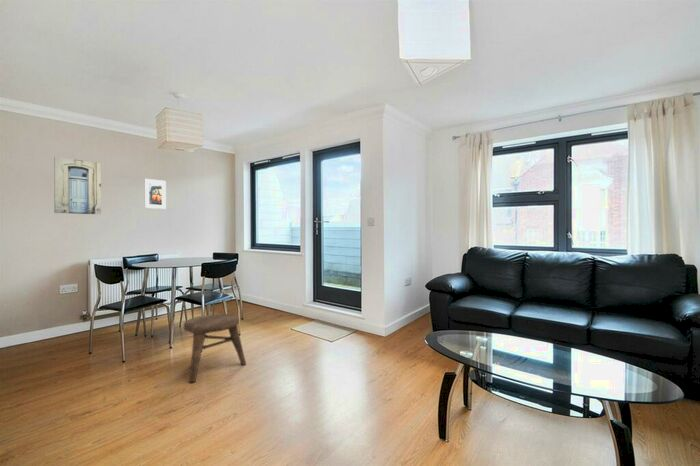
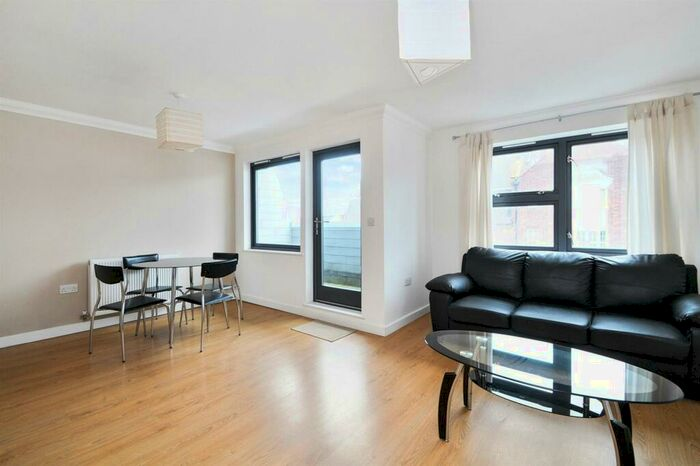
- wall art [53,156,102,215]
- stool [183,313,247,383]
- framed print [143,178,167,210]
